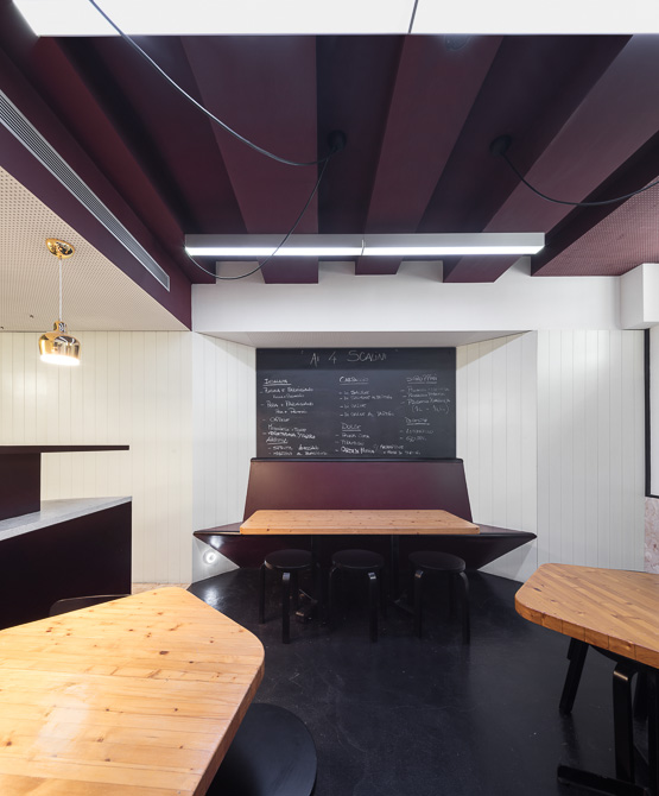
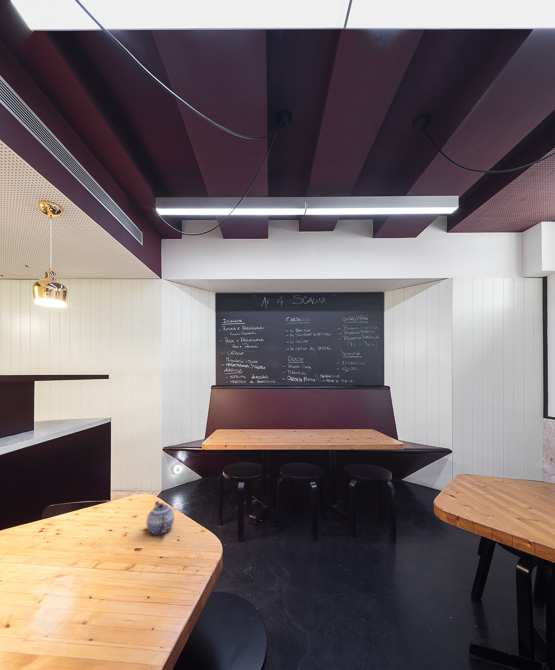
+ teapot [146,500,175,536]
